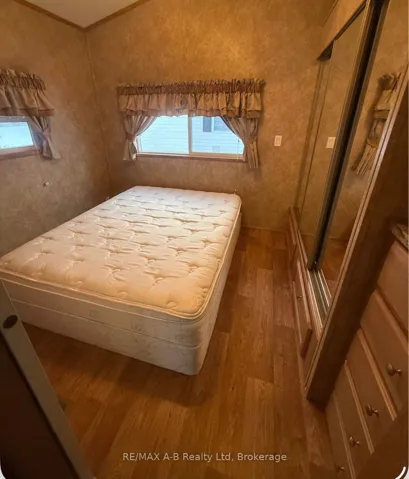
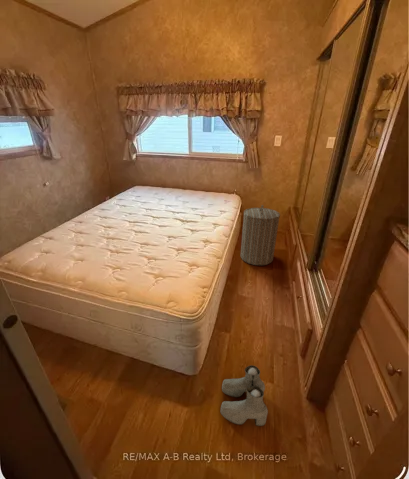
+ laundry hamper [240,204,281,266]
+ boots [220,364,269,427]
